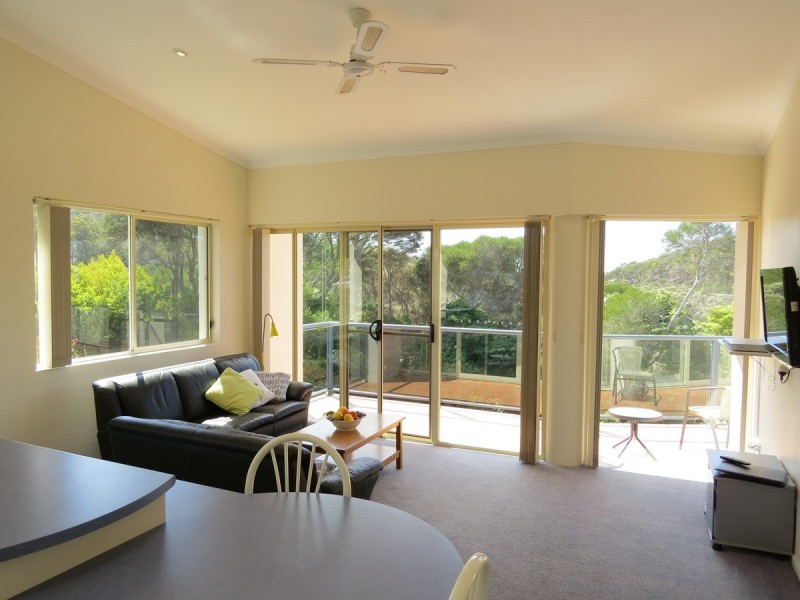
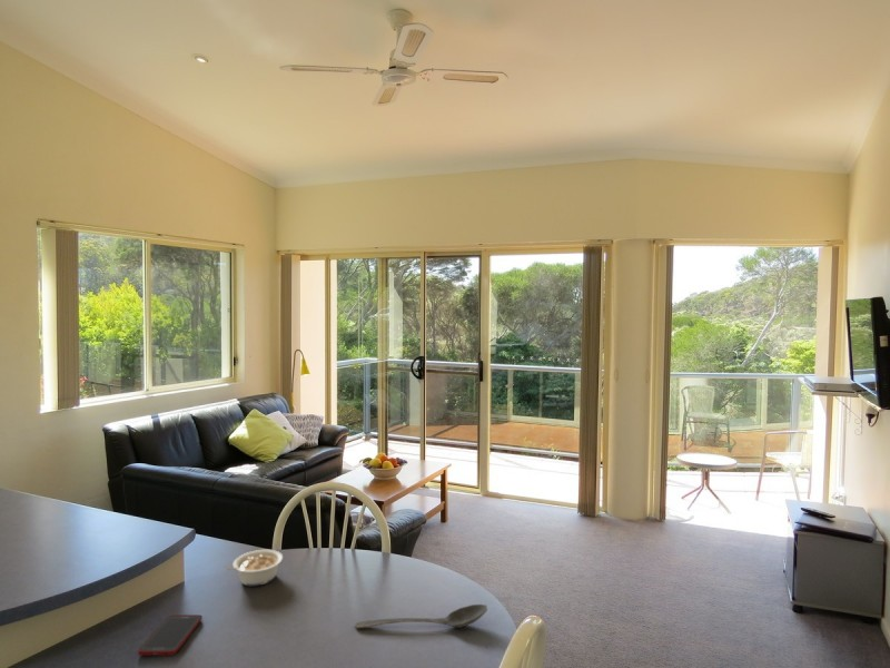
+ cell phone [137,613,204,657]
+ legume [225,549,284,587]
+ stirrer [354,603,488,629]
